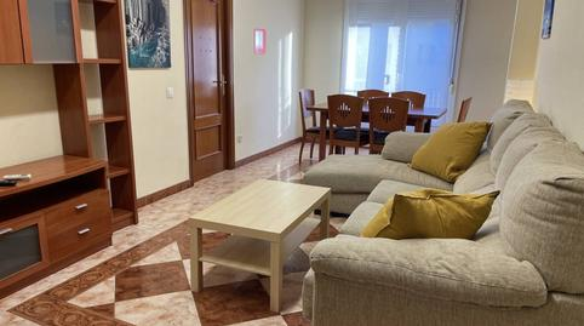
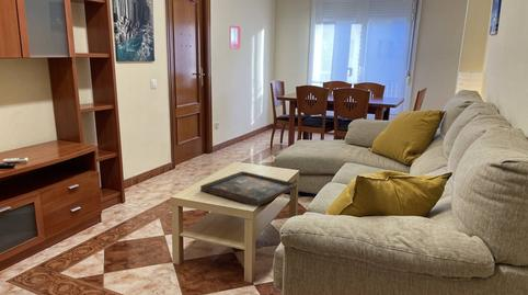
+ decorative tray [199,170,298,207]
